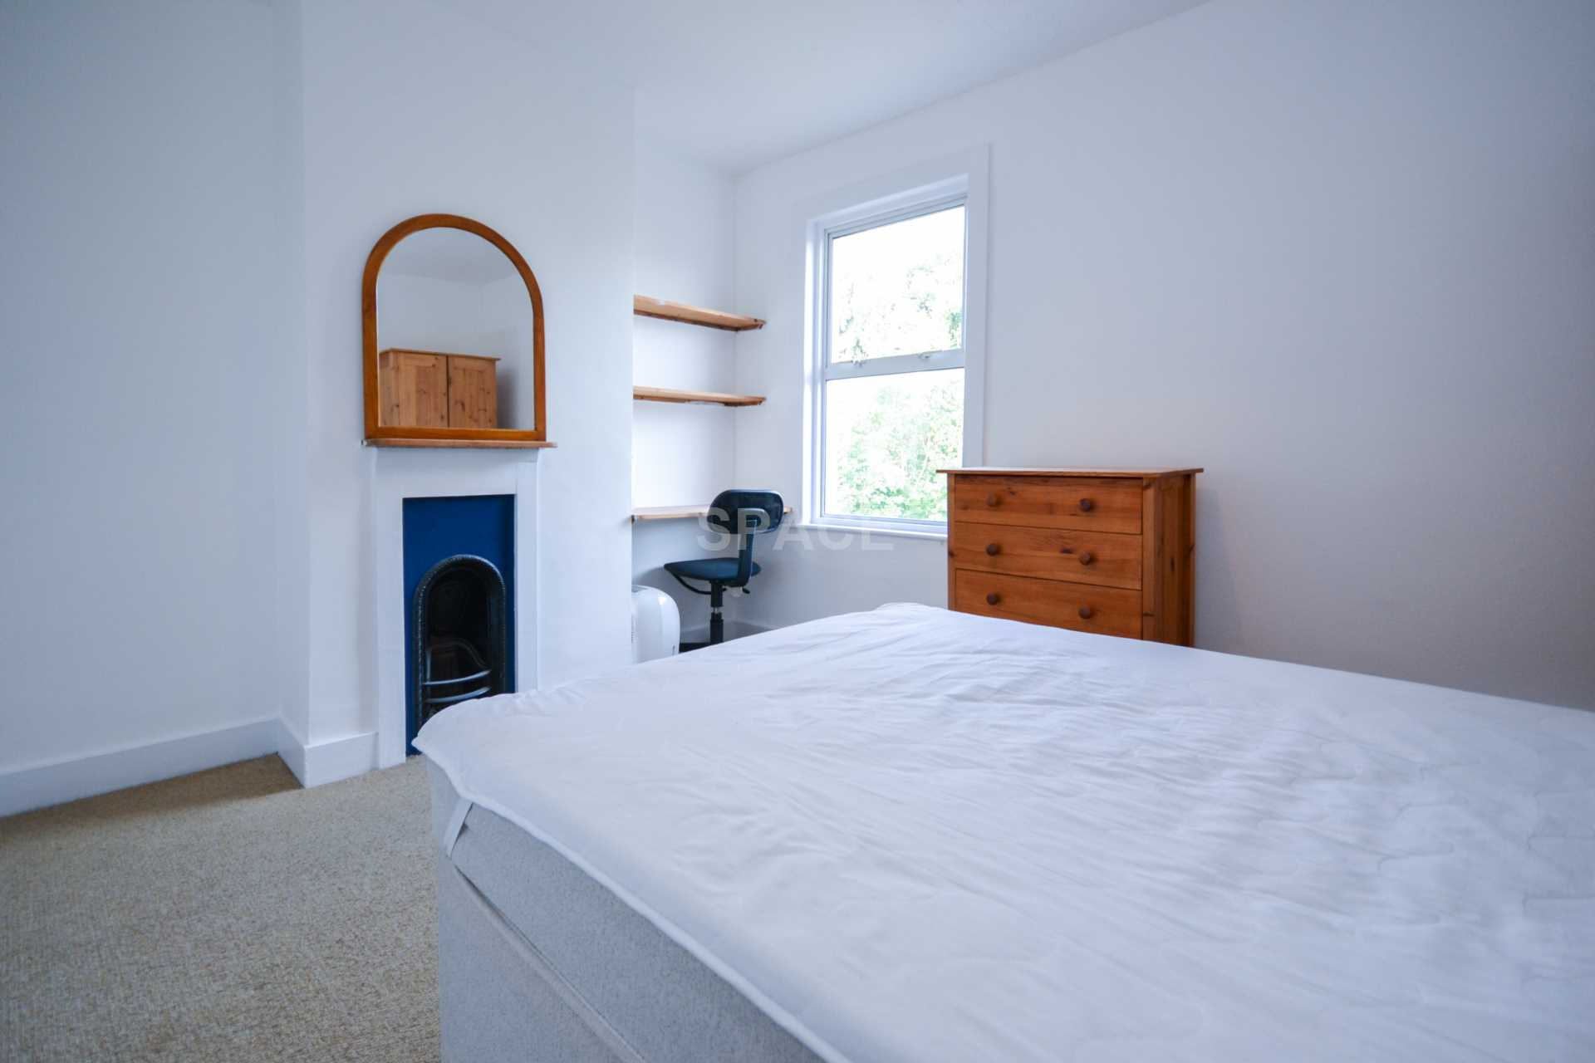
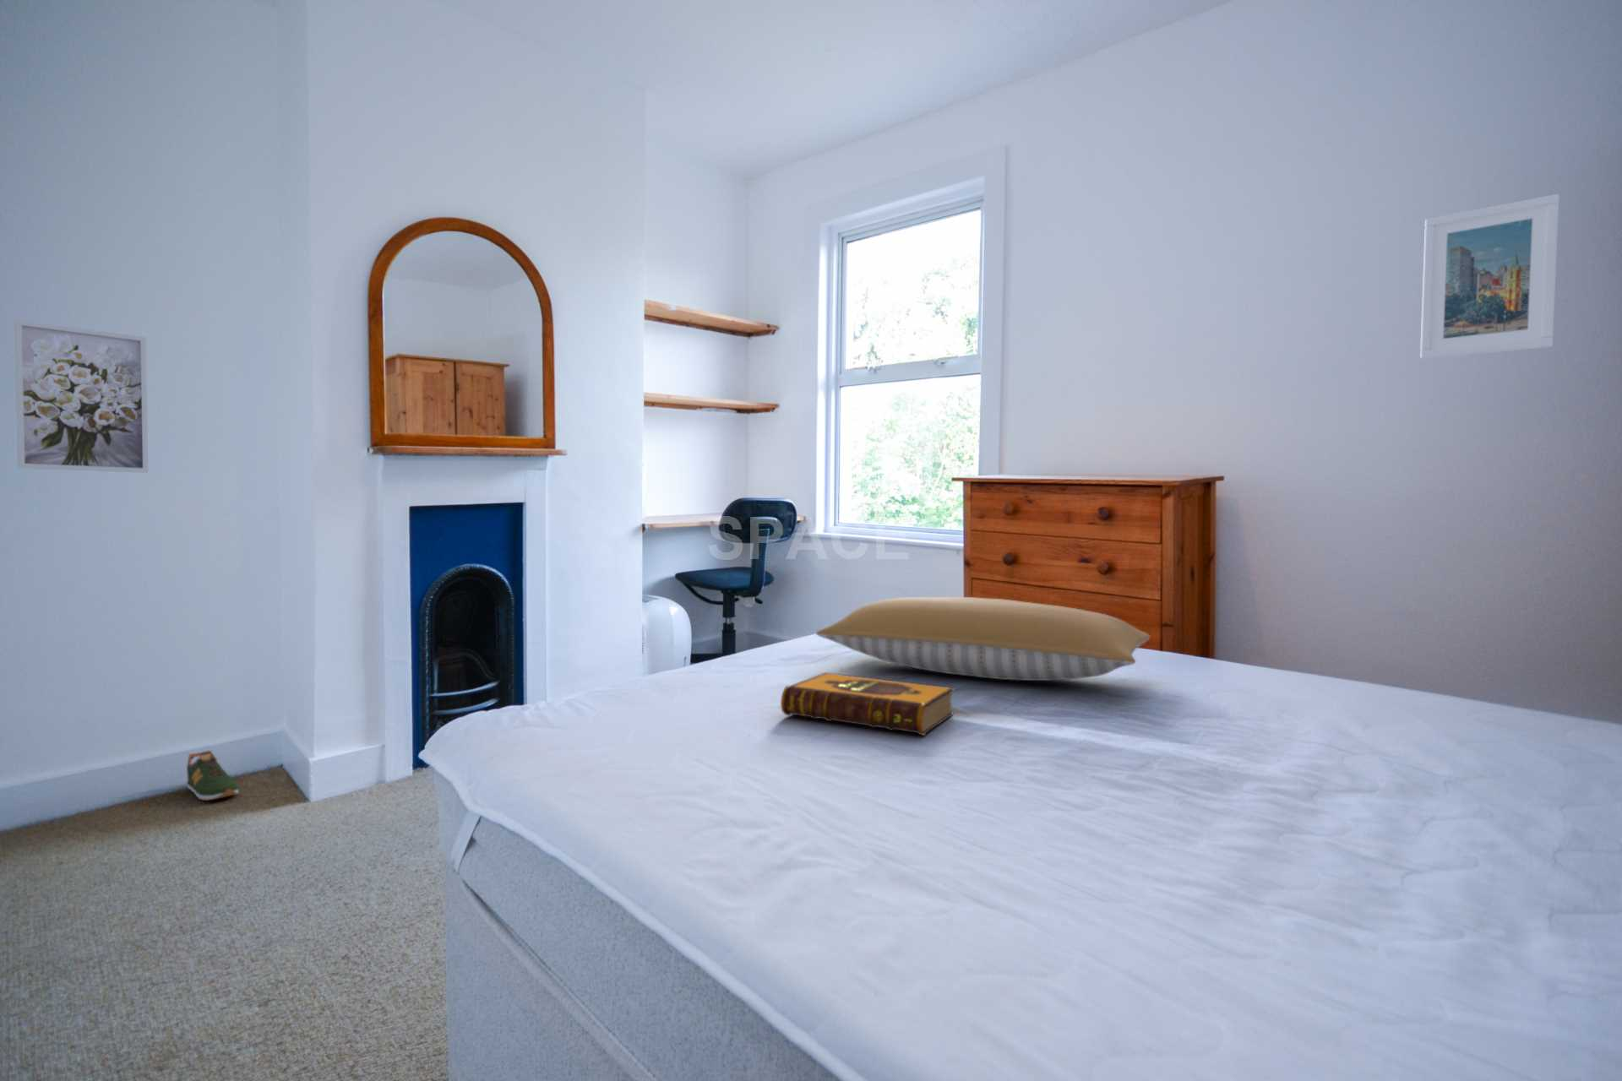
+ pillow [815,596,1151,682]
+ wall art [13,320,148,474]
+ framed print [1419,193,1560,360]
+ hardback book [780,672,956,736]
+ shoe [186,750,239,801]
